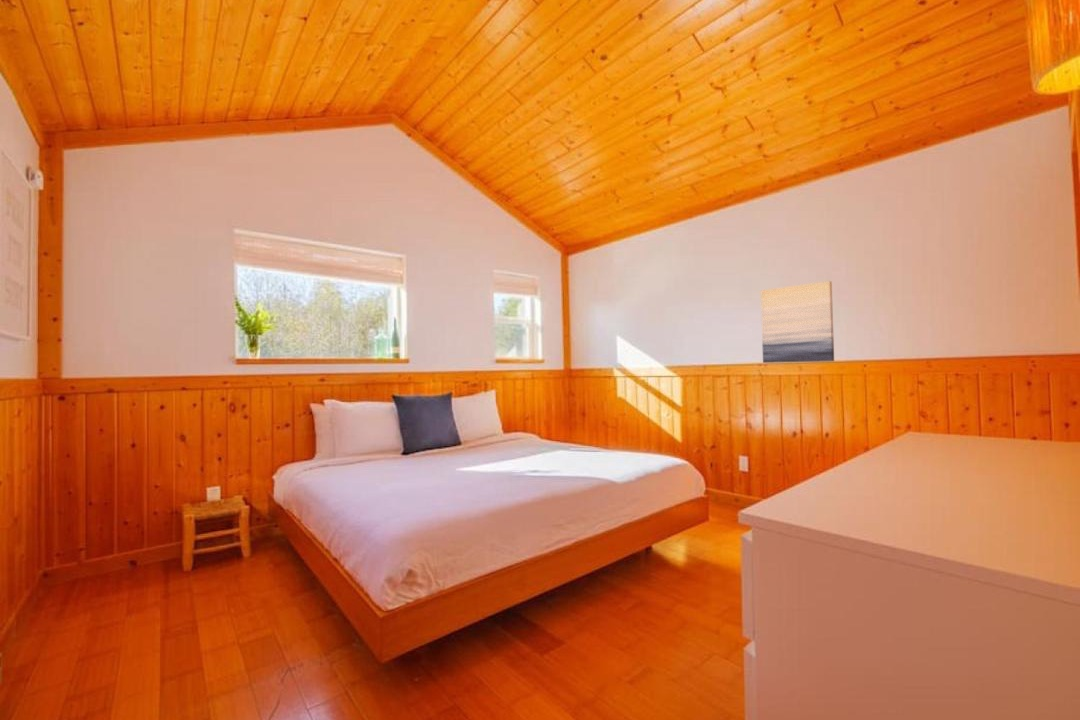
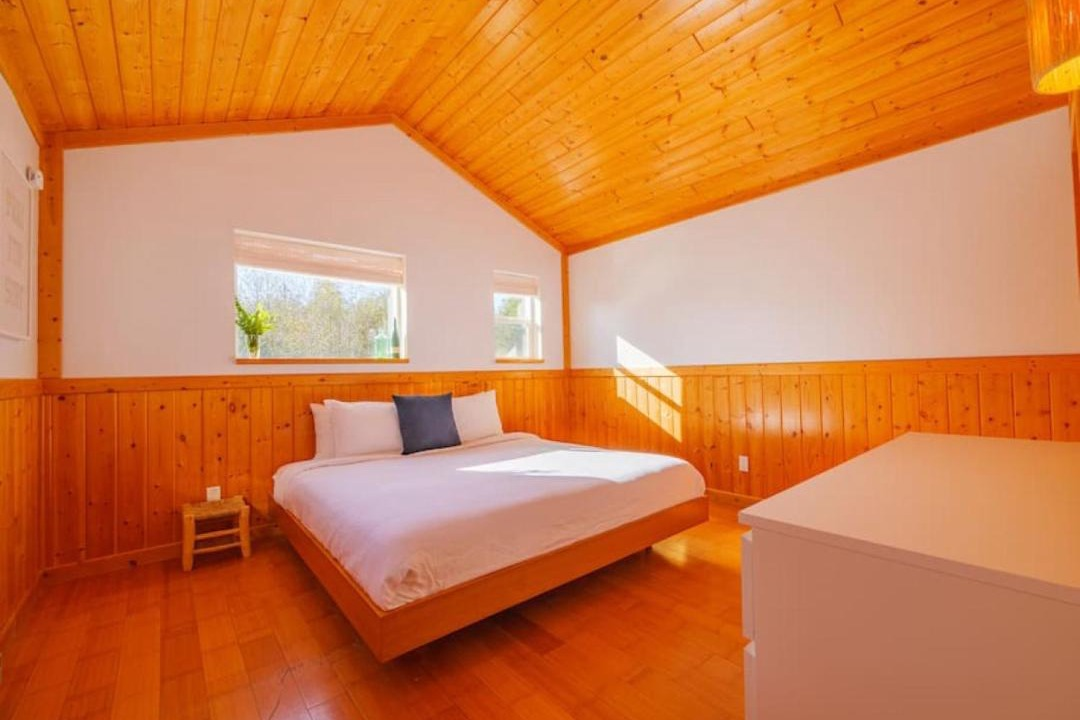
- wall art [760,280,835,364]
